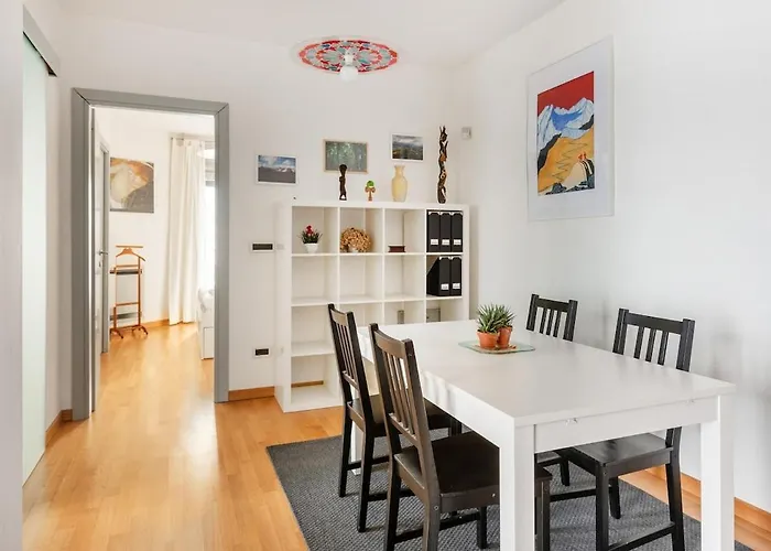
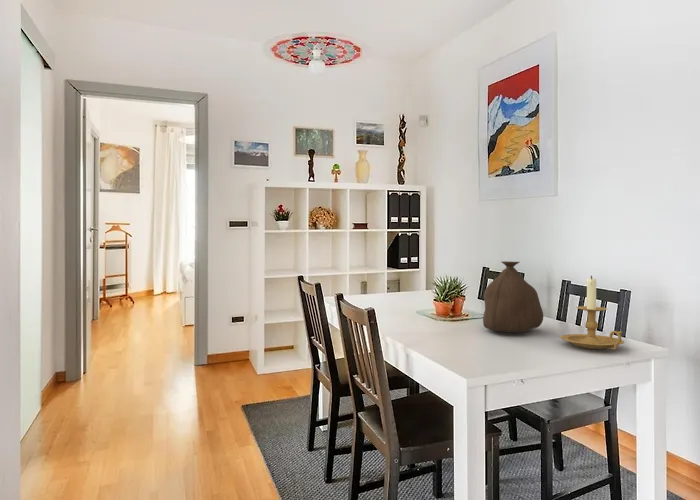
+ candle holder [560,275,625,351]
+ bag [482,260,544,334]
